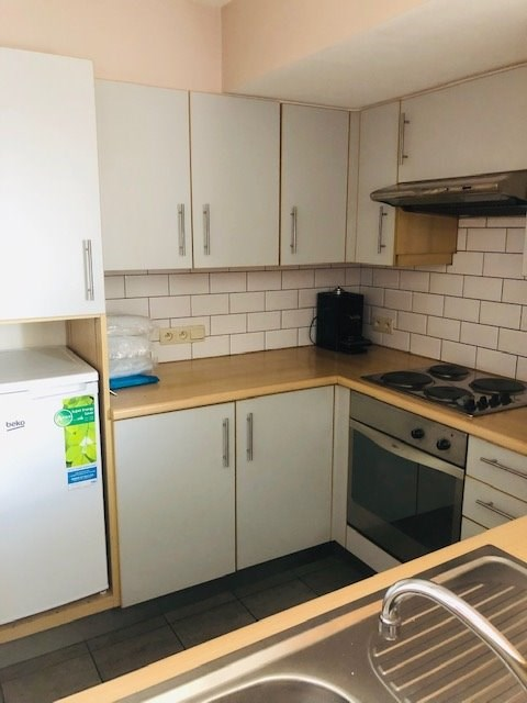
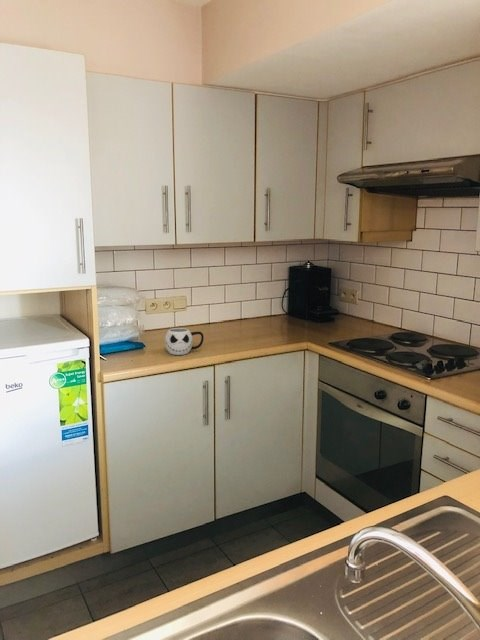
+ mug [164,327,205,356]
